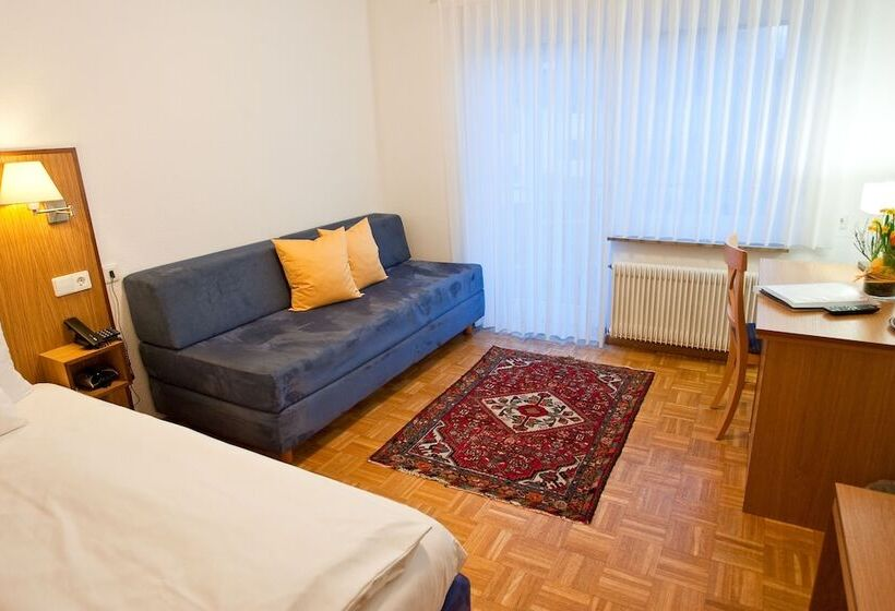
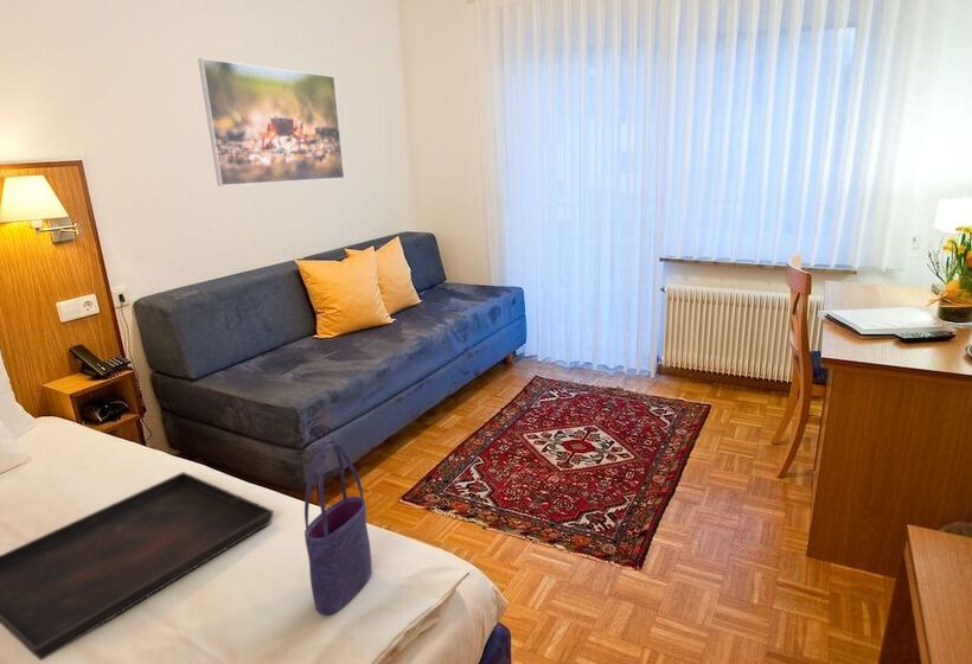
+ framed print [197,57,345,187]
+ tote bag [303,439,373,617]
+ serving tray [0,471,275,662]
